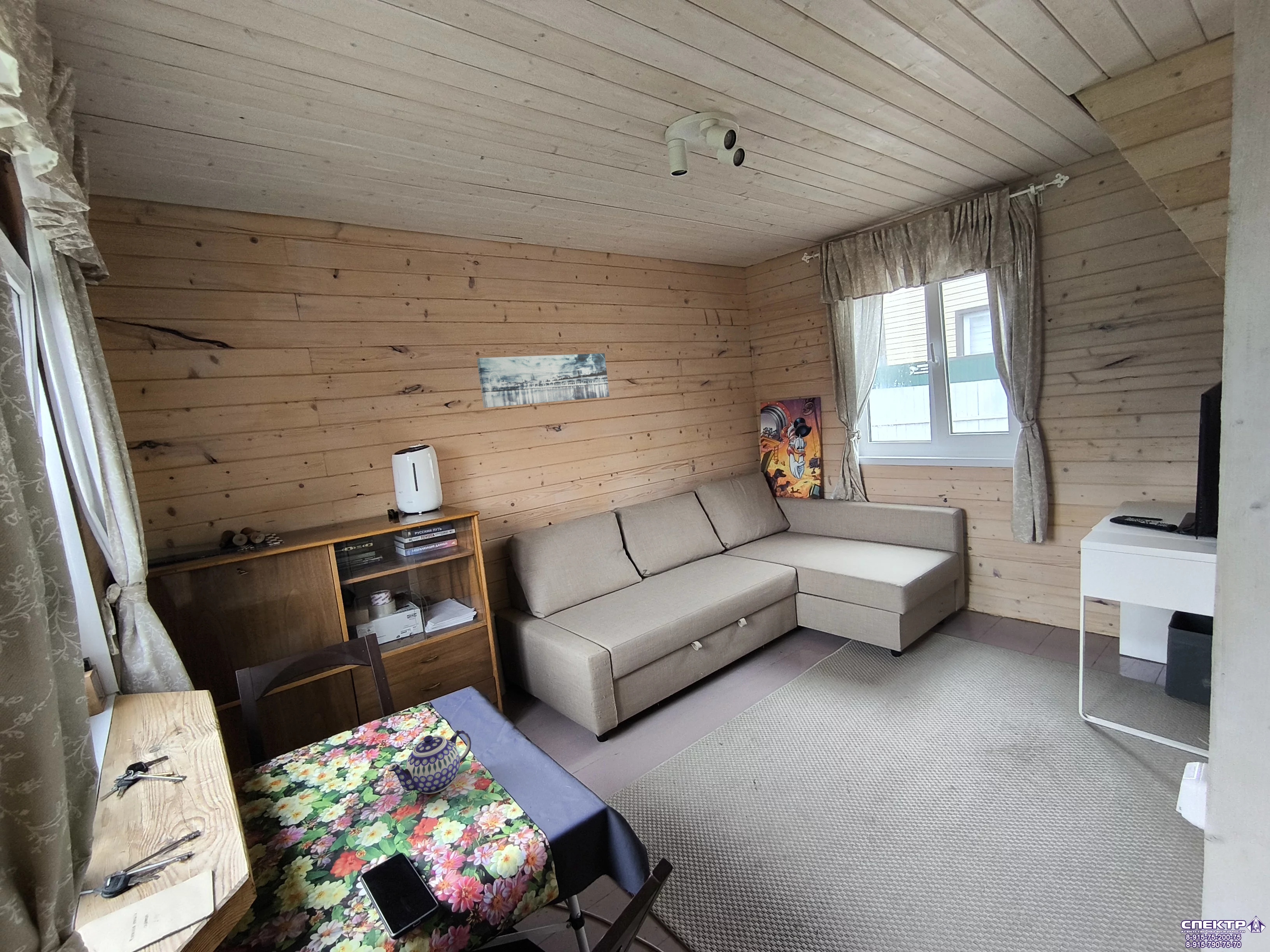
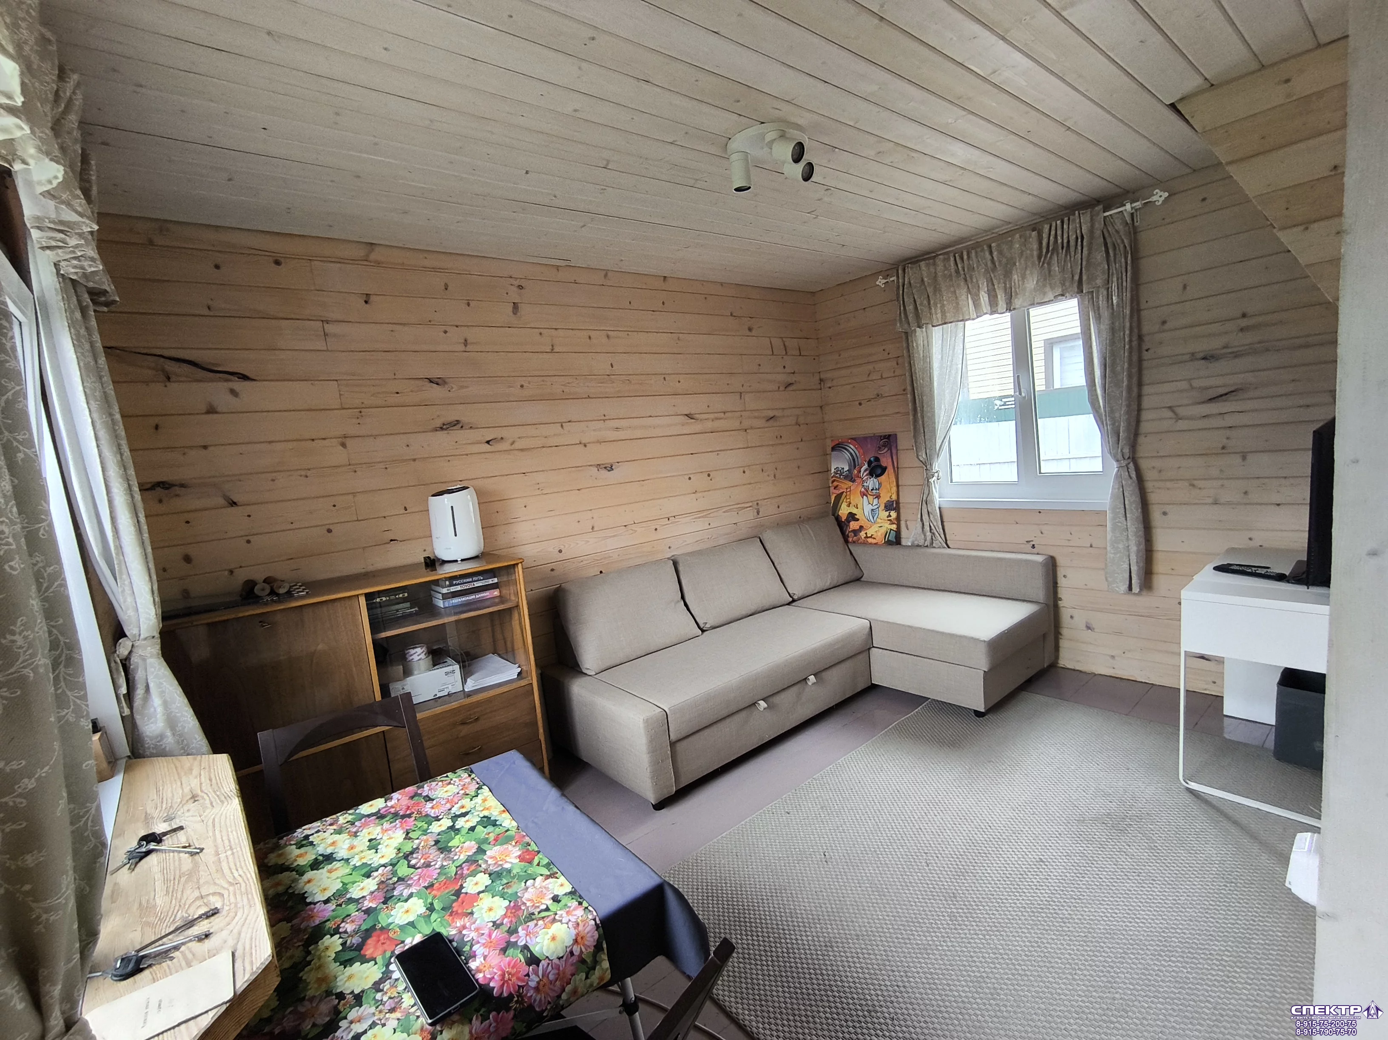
- wall art [477,353,610,408]
- teapot [388,730,472,794]
